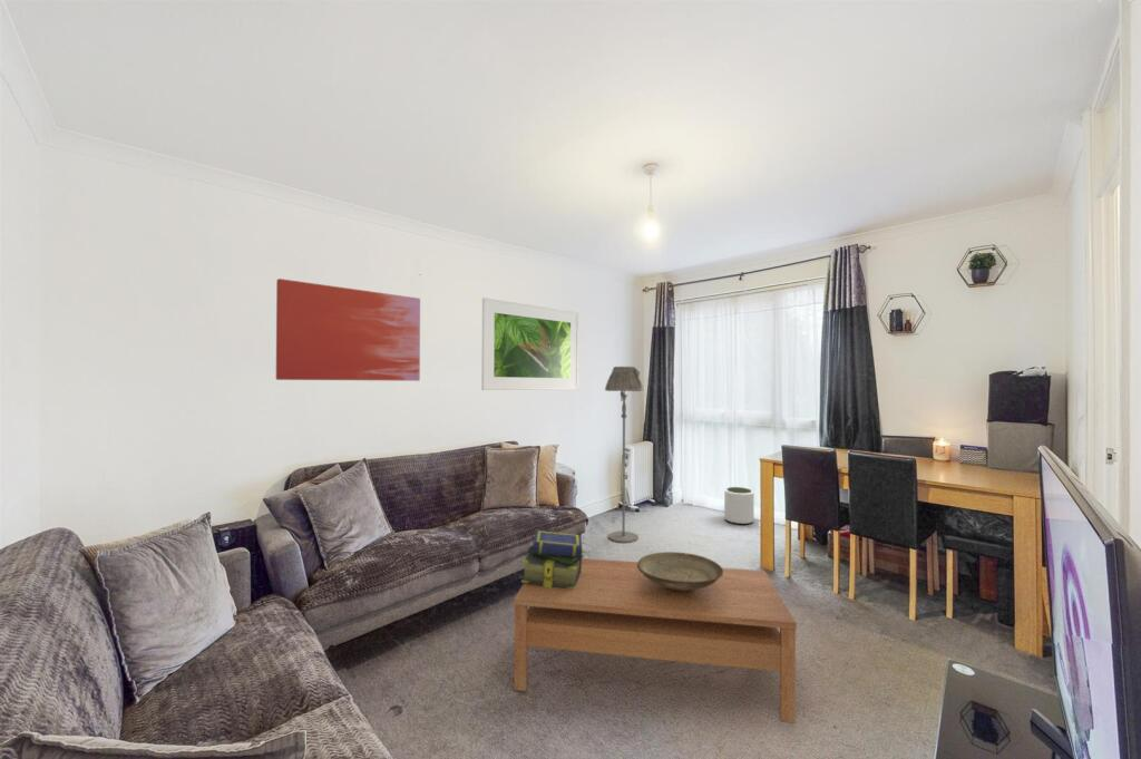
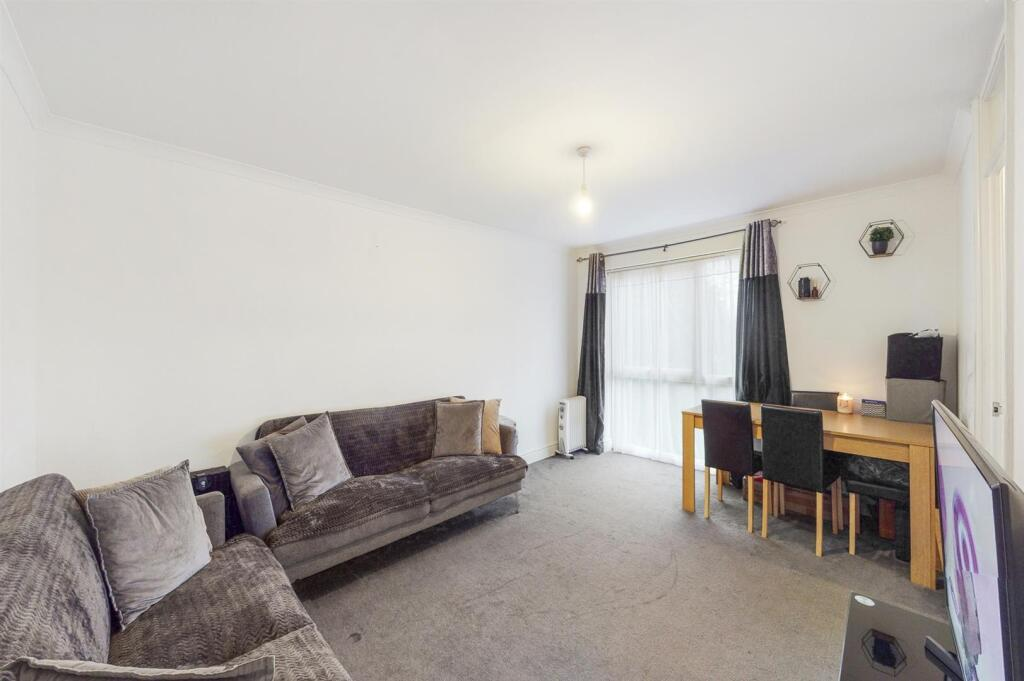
- decorative bowl [637,551,723,592]
- wall art [275,278,421,382]
- plant pot [723,486,755,525]
- floor lamp [604,366,644,544]
- coffee table [513,557,798,724]
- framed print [480,296,581,391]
- stack of books [520,529,586,590]
